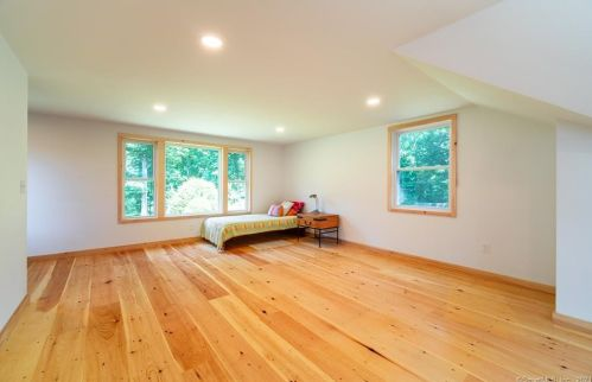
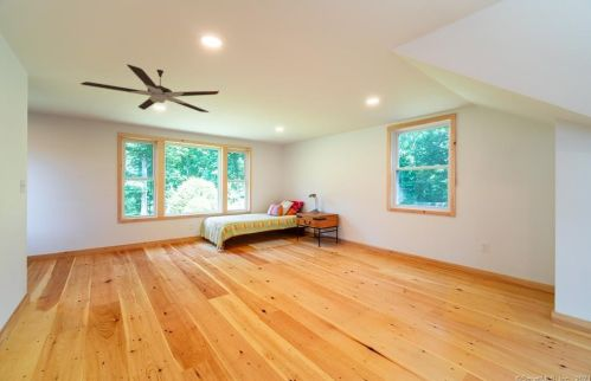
+ ceiling fan [79,64,220,114]
